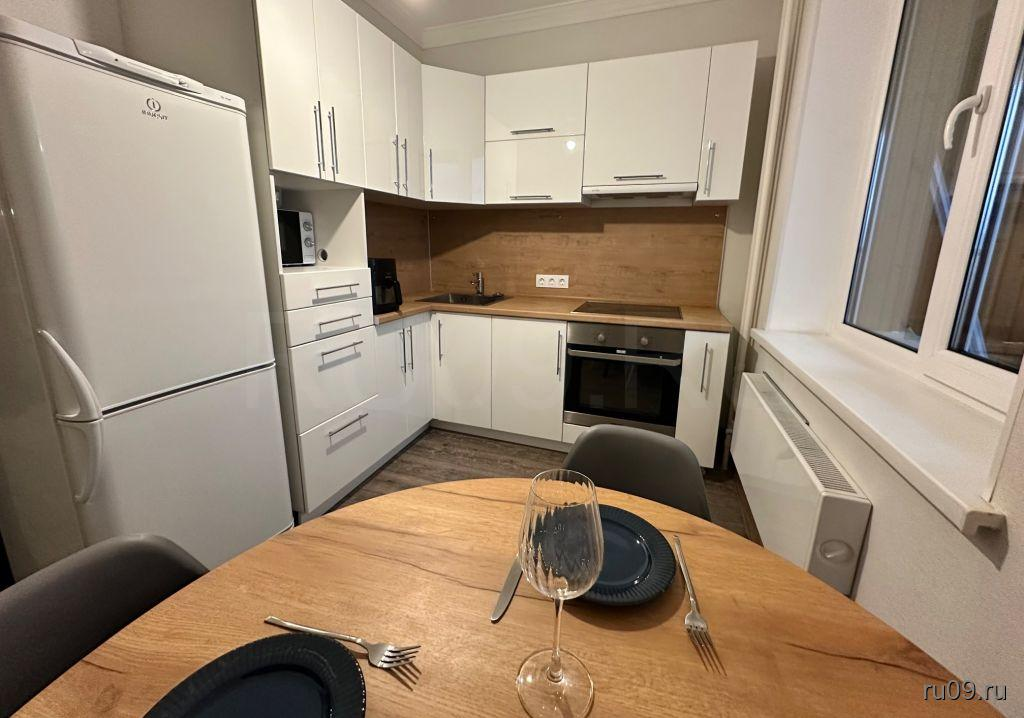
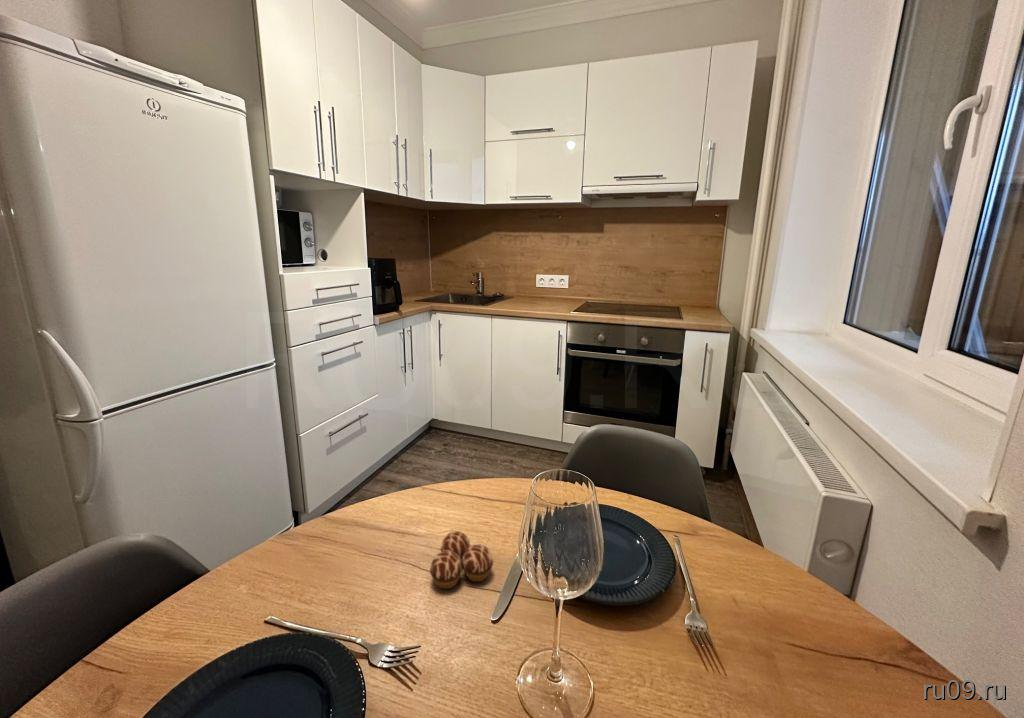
+ cupcake [429,530,494,591]
